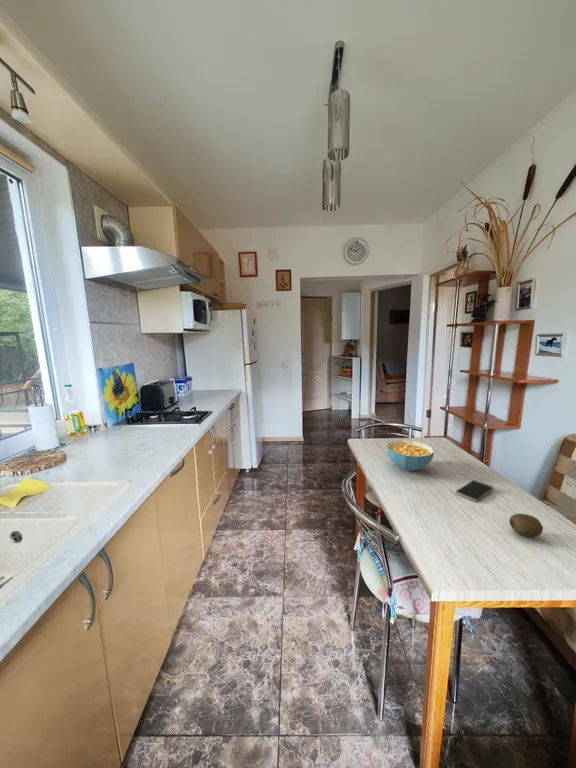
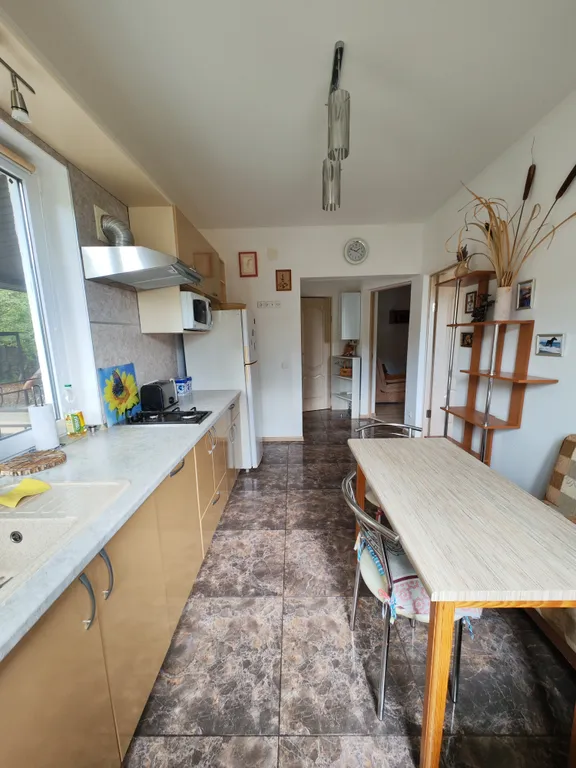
- cereal bowl [386,439,435,472]
- fruit [508,513,544,538]
- smartphone [455,479,495,502]
